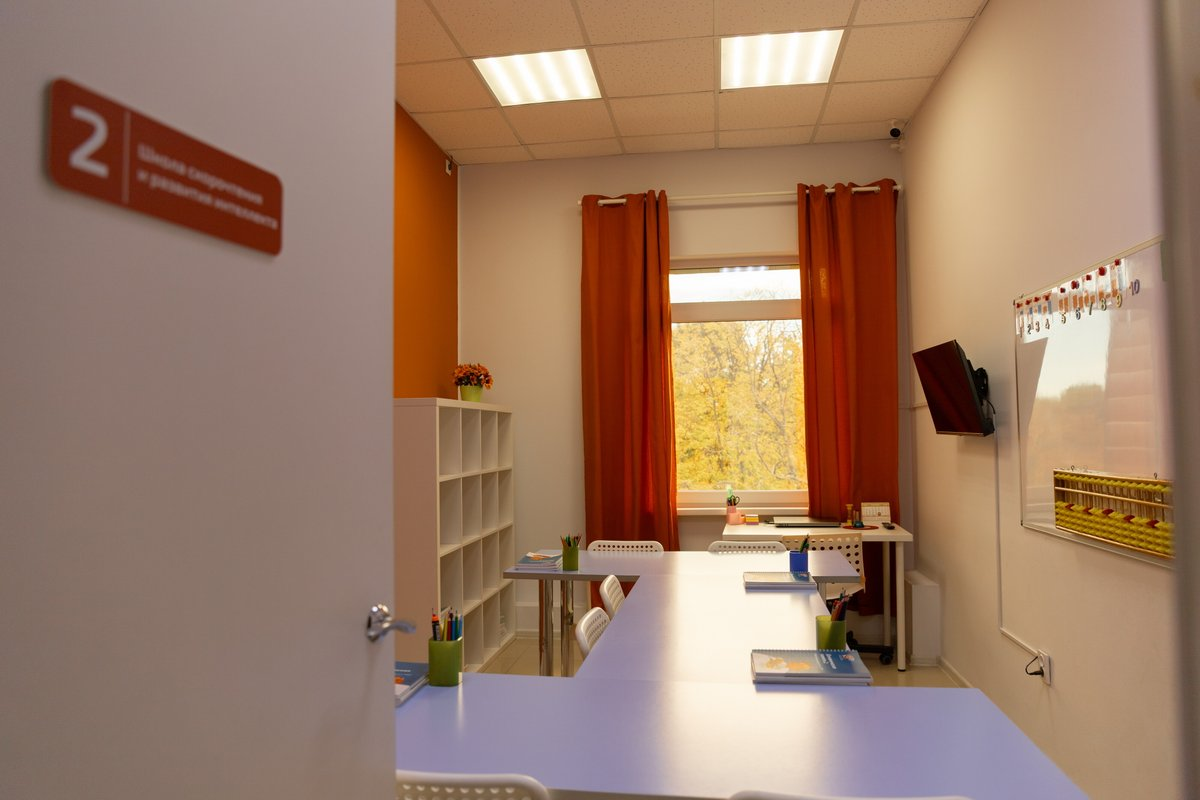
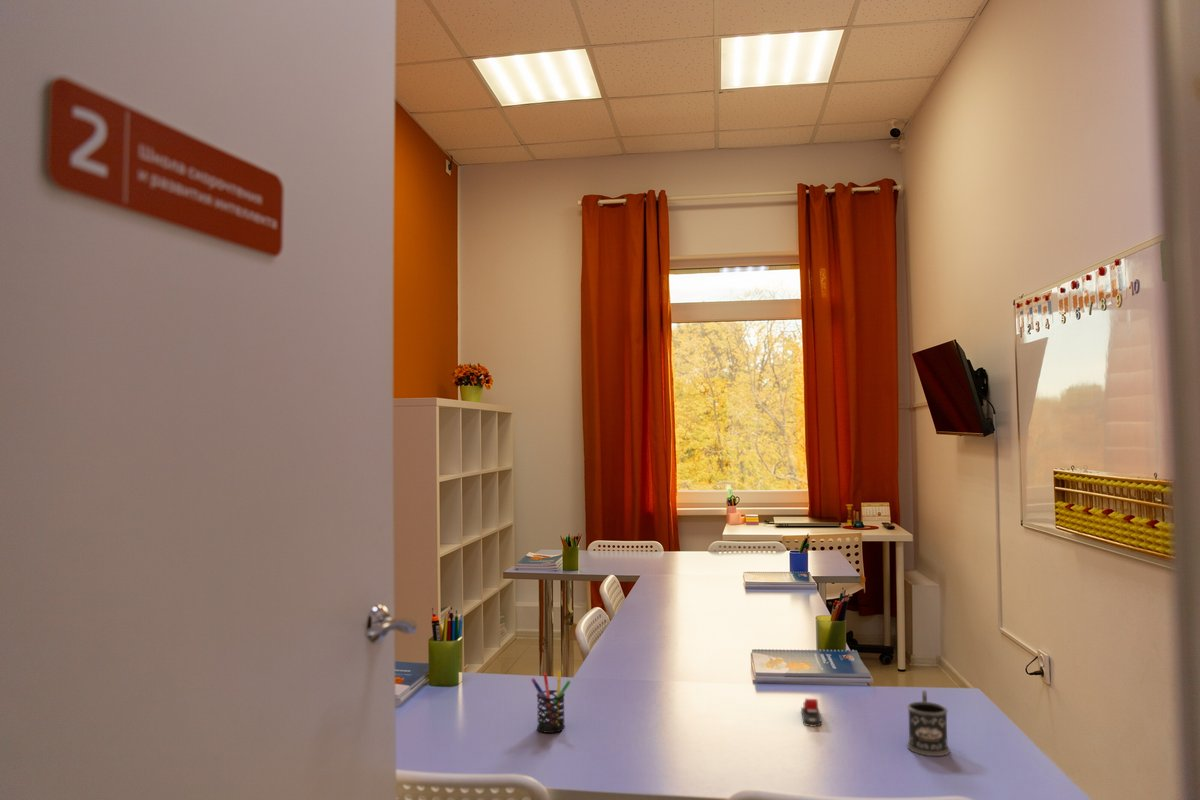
+ stapler [800,698,822,728]
+ mug [906,689,951,757]
+ pen holder [530,670,572,734]
